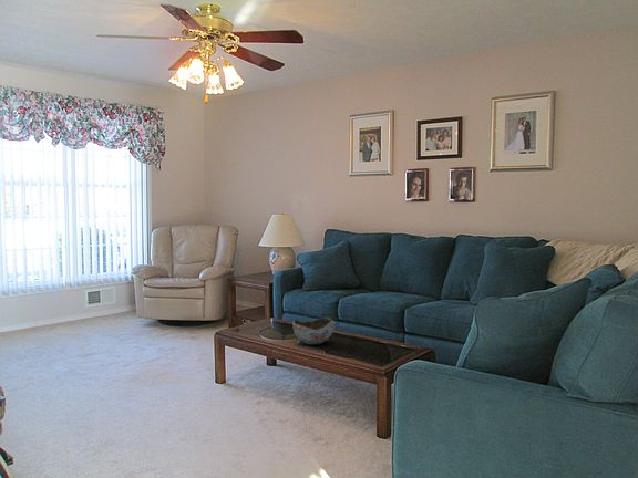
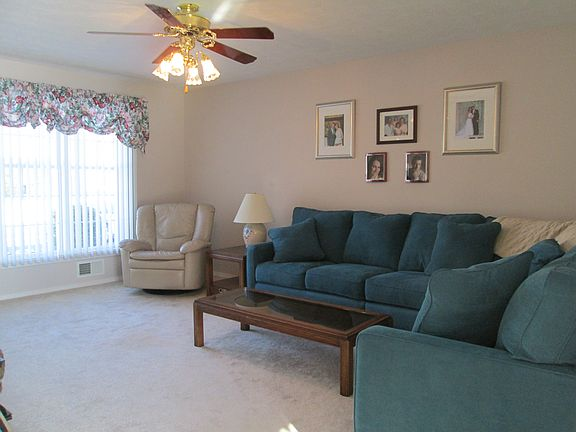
- bowl [292,316,336,345]
